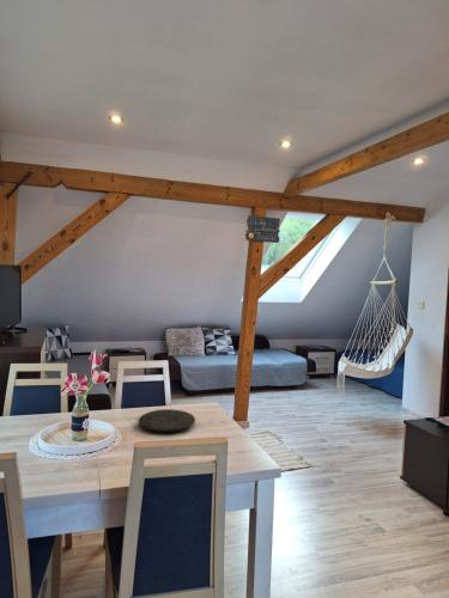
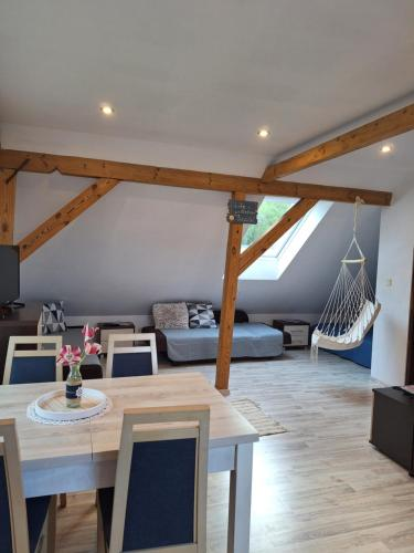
- plate [138,408,196,433]
